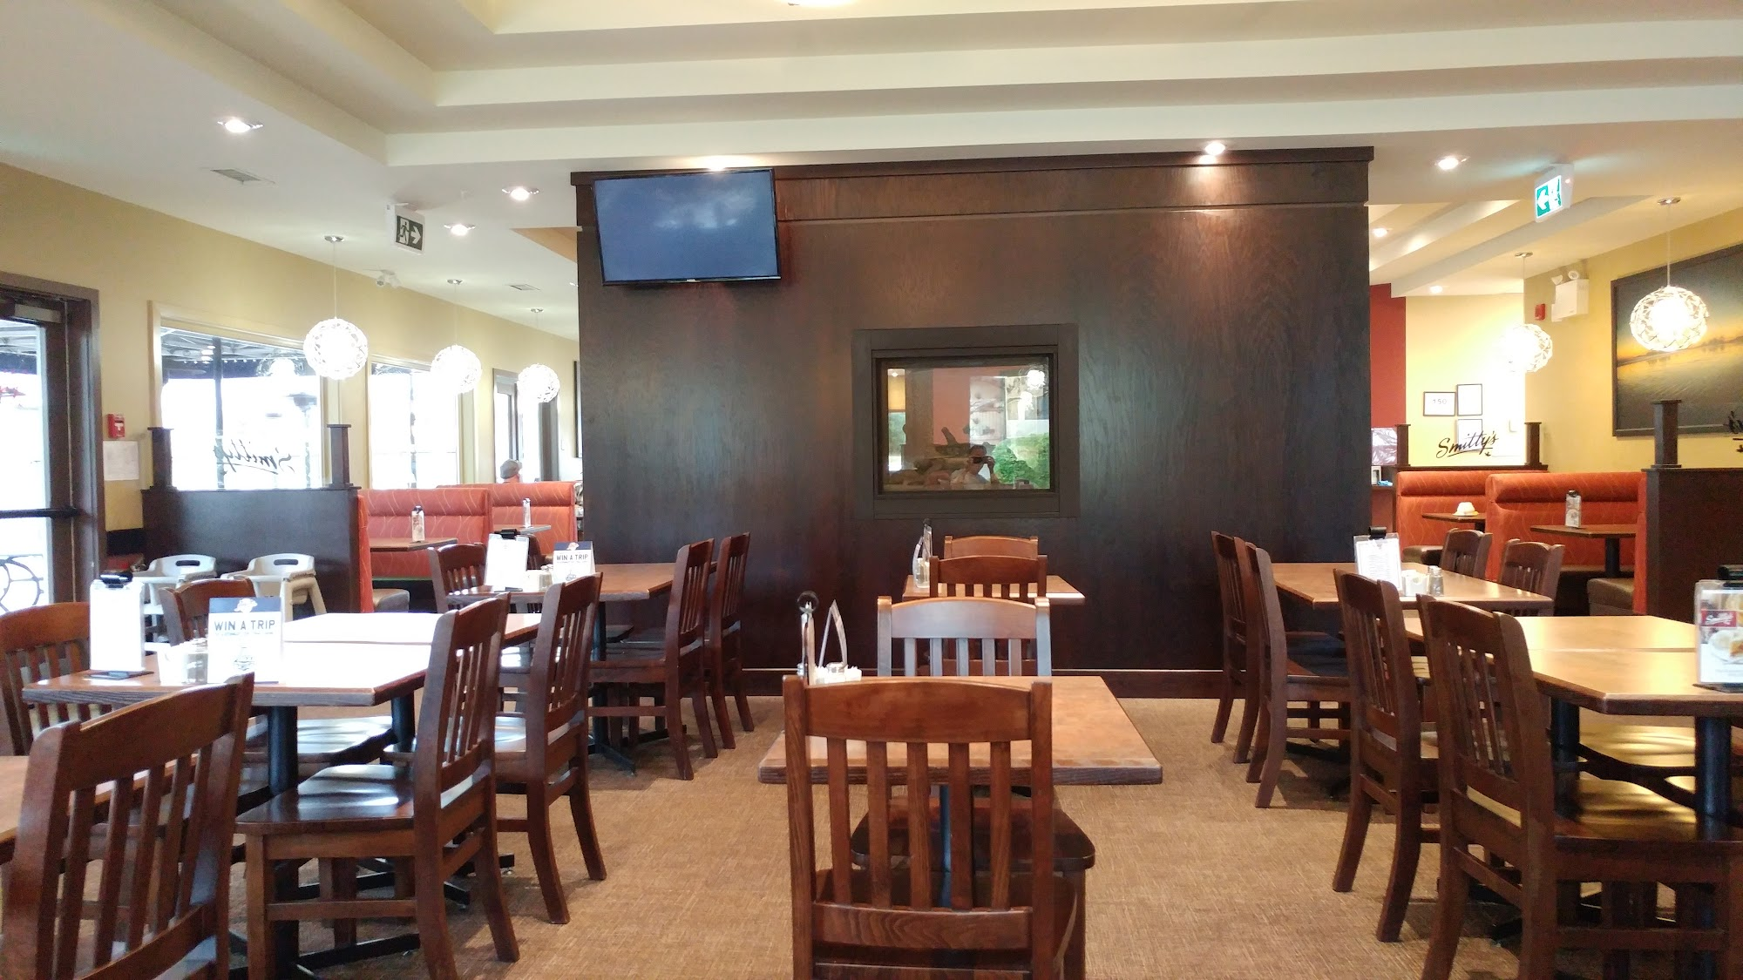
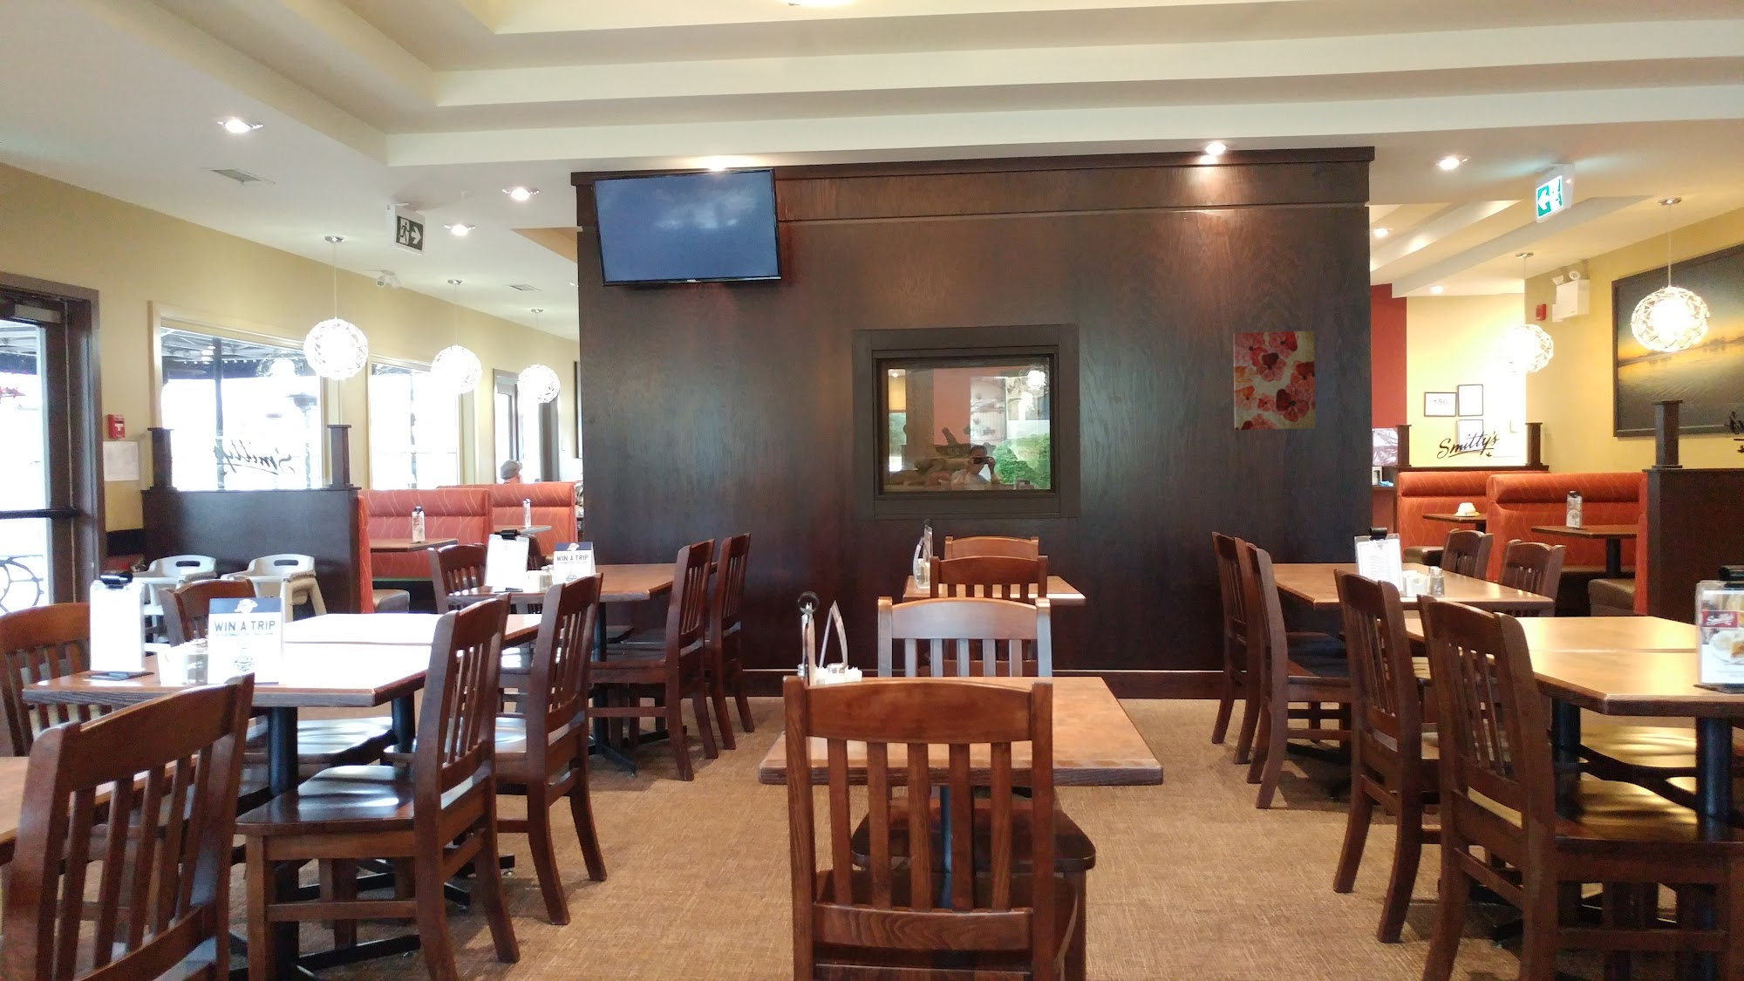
+ wall art [1233,329,1316,431]
